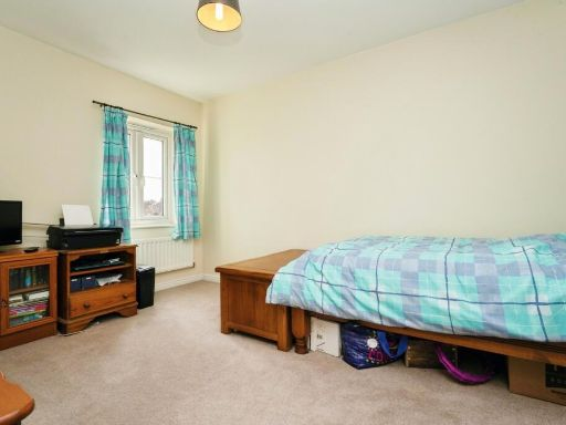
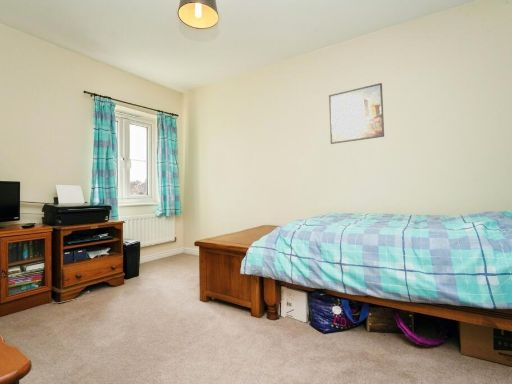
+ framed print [328,82,385,145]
